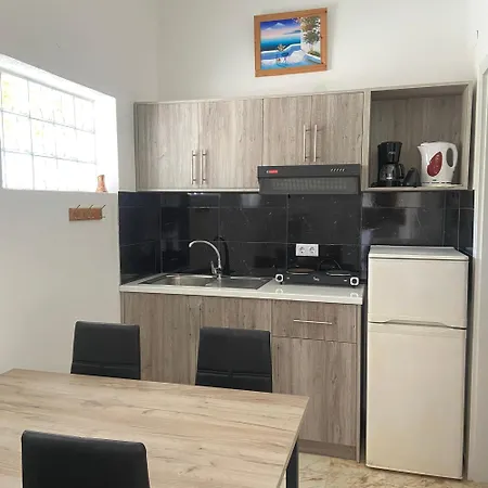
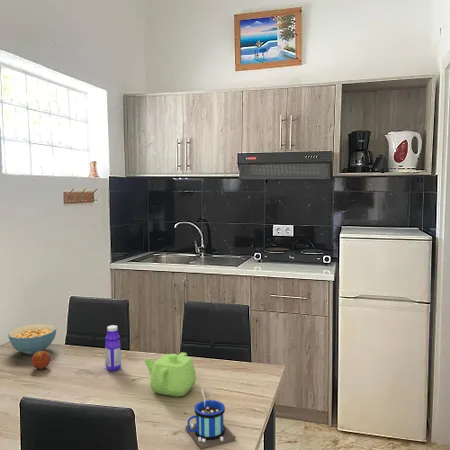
+ bottle [104,324,122,372]
+ fruit [31,349,51,370]
+ mug [185,380,236,450]
+ teapot [144,351,197,398]
+ cereal bowl [7,323,57,355]
